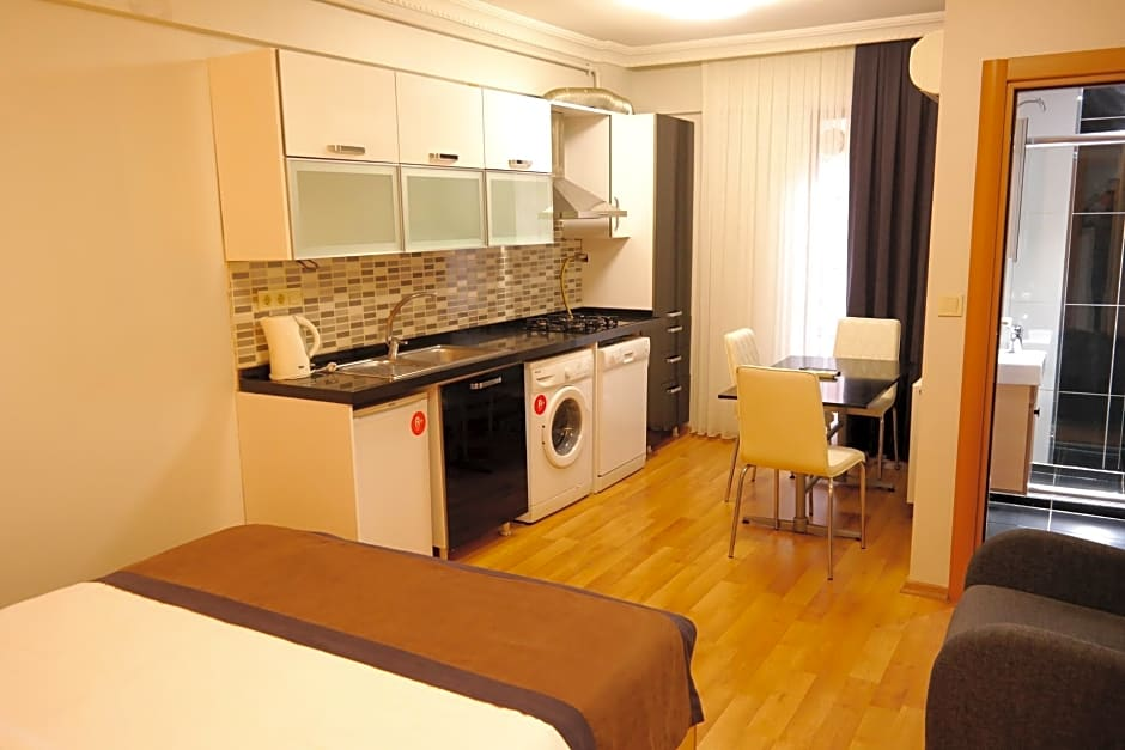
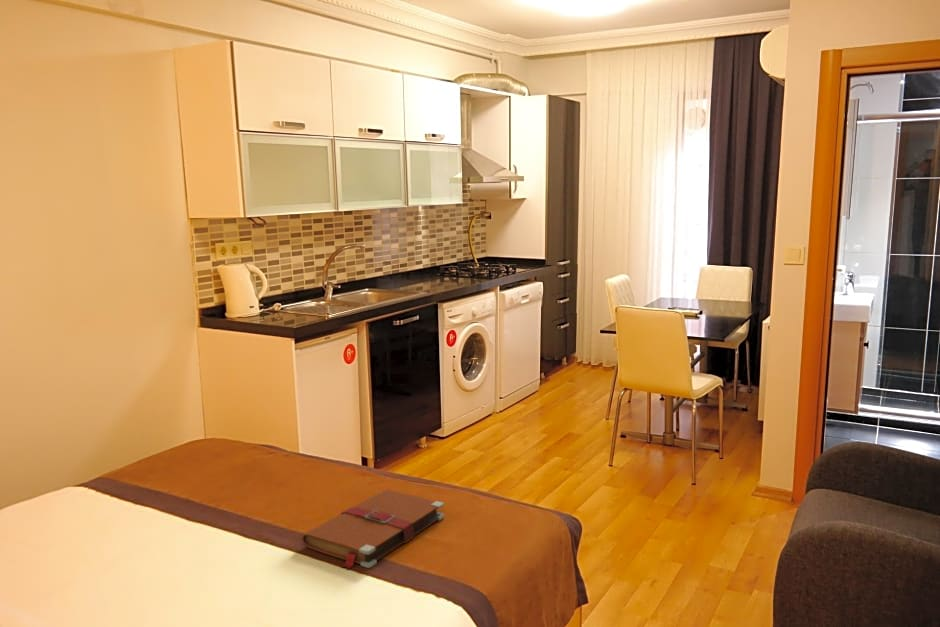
+ book [301,489,445,571]
